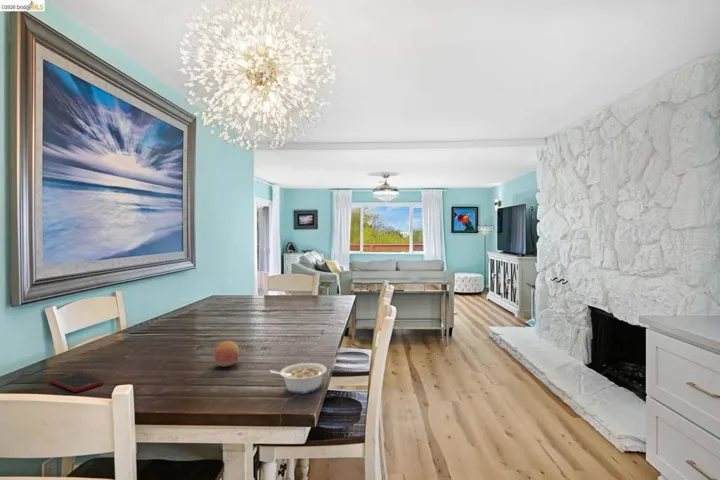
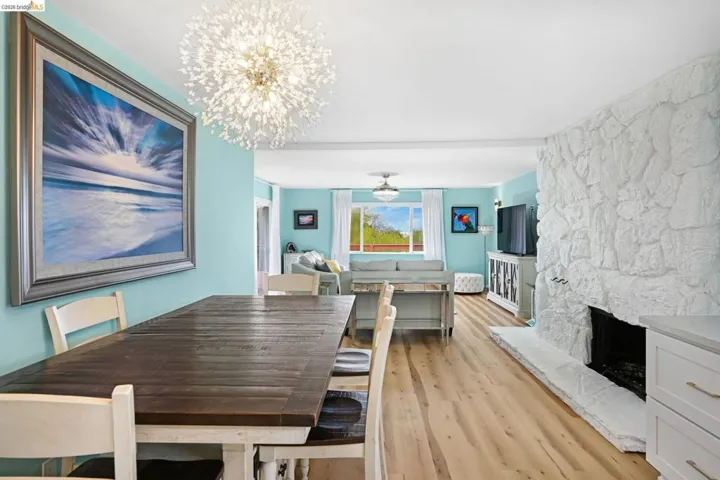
- cell phone [50,371,105,393]
- legume [269,362,328,395]
- fruit [213,340,240,368]
